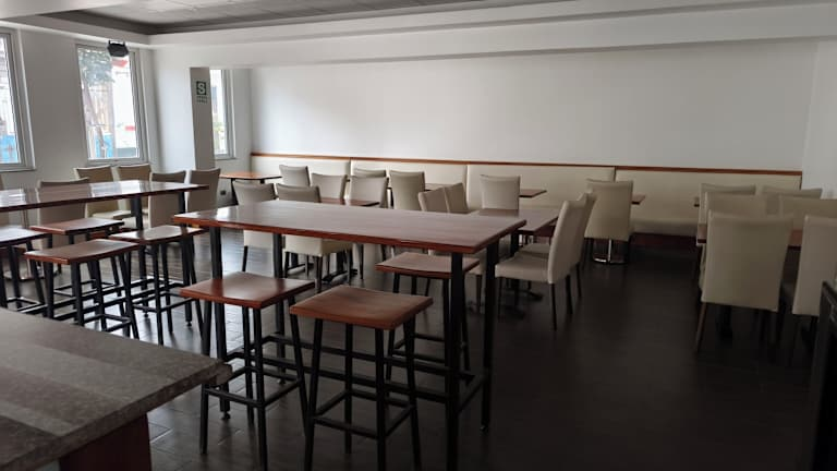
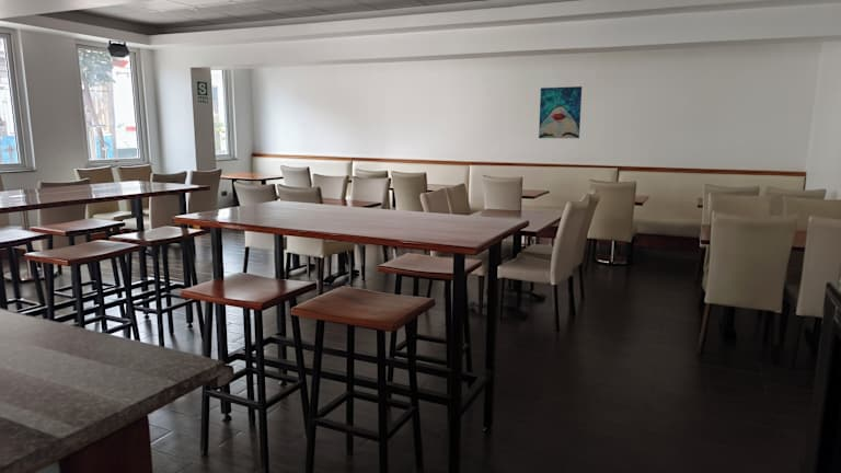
+ wall art [538,85,583,139]
